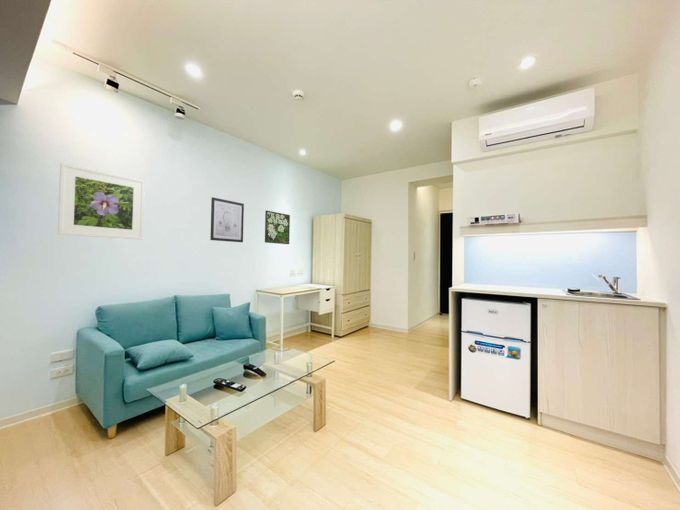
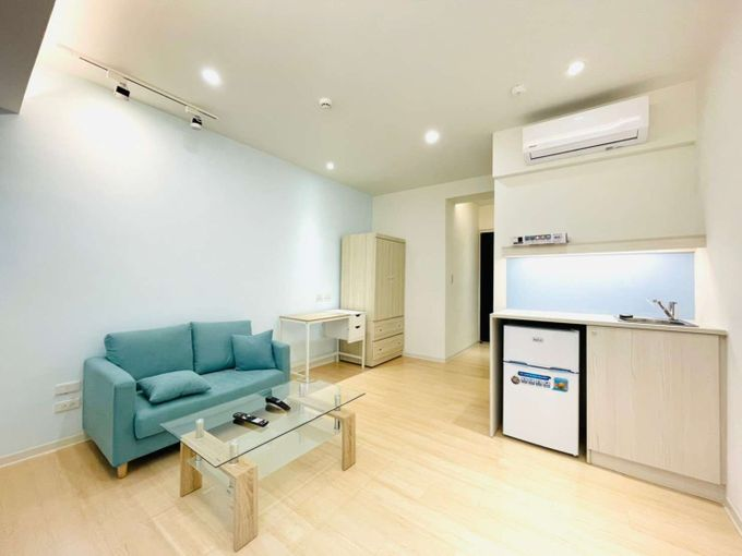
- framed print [57,162,146,241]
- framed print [264,210,291,245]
- wall art [209,196,245,243]
